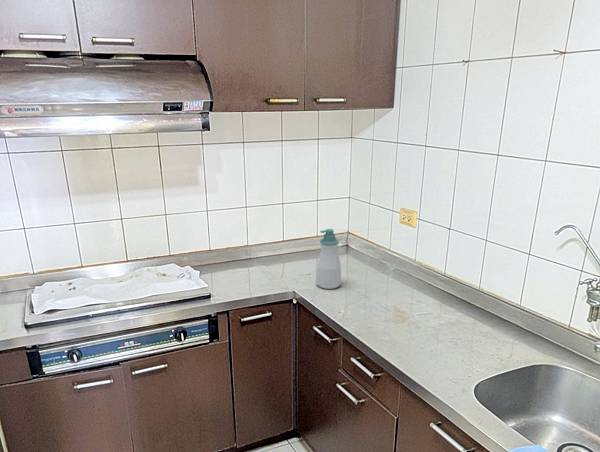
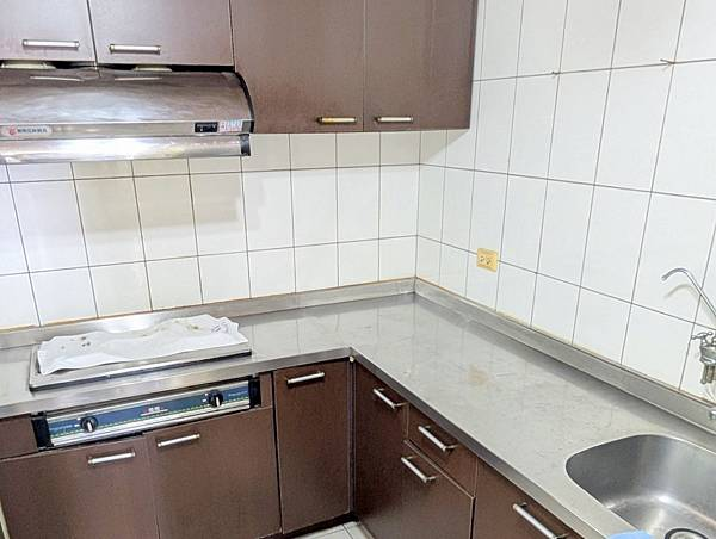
- soap bottle [315,228,342,290]
